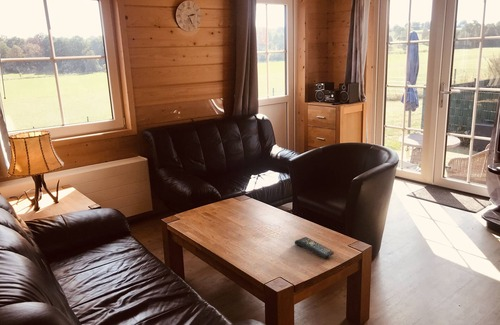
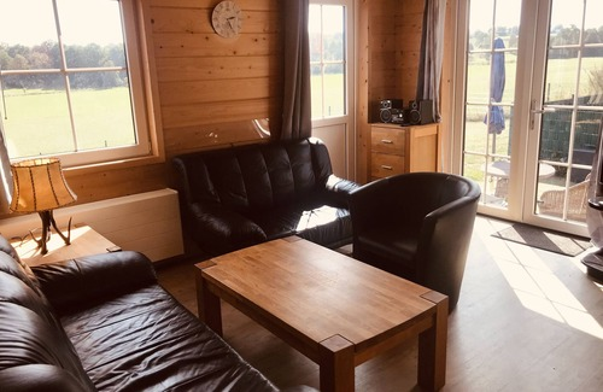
- remote control [294,236,335,259]
